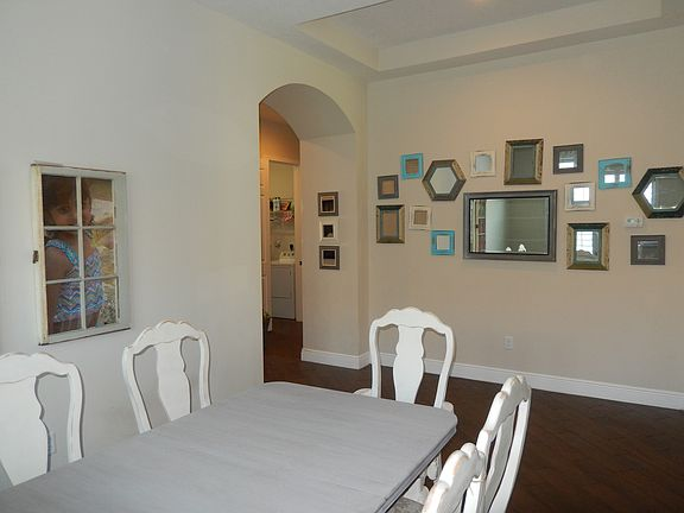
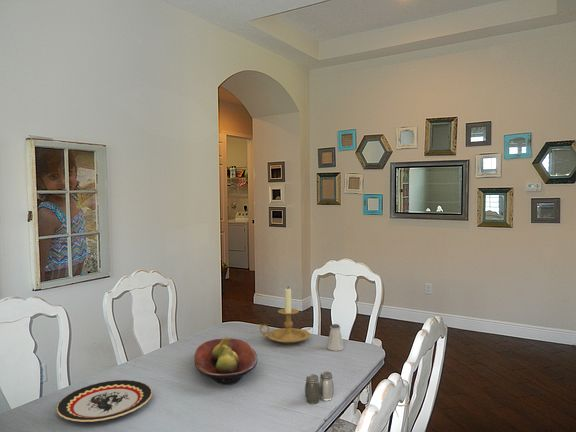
+ plate [55,379,153,423]
+ candle holder [258,286,311,345]
+ salt and pepper shaker [304,370,335,405]
+ fruit bowl [193,336,258,386]
+ saltshaker [326,323,345,352]
